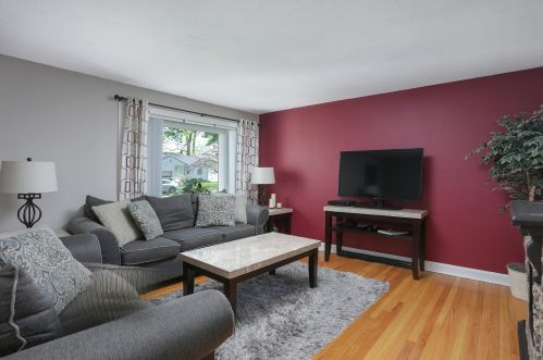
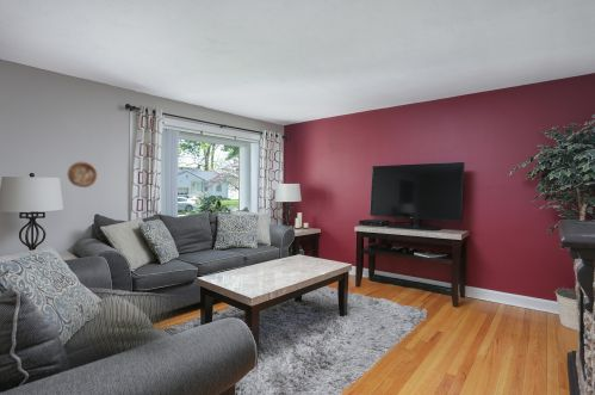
+ portrait medallion [67,161,99,189]
